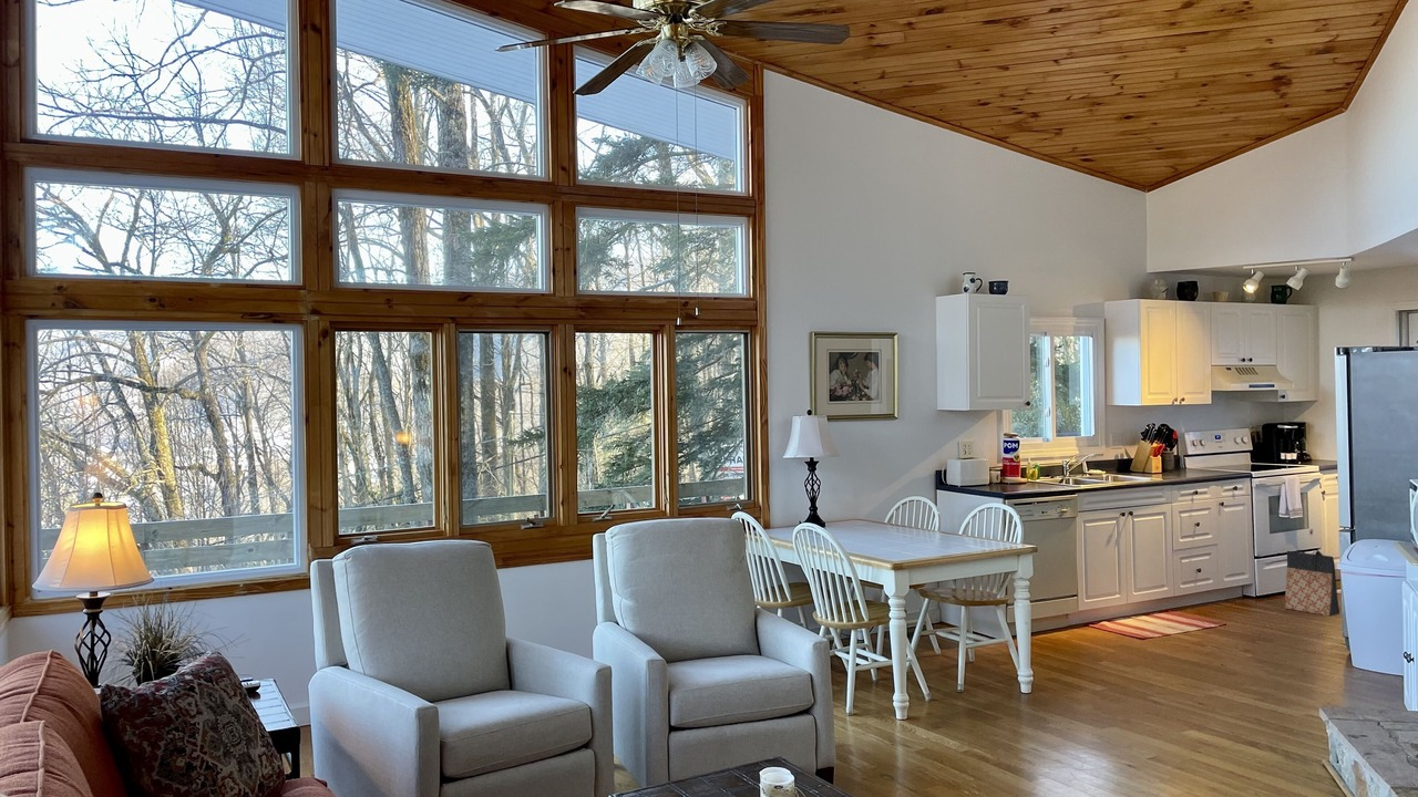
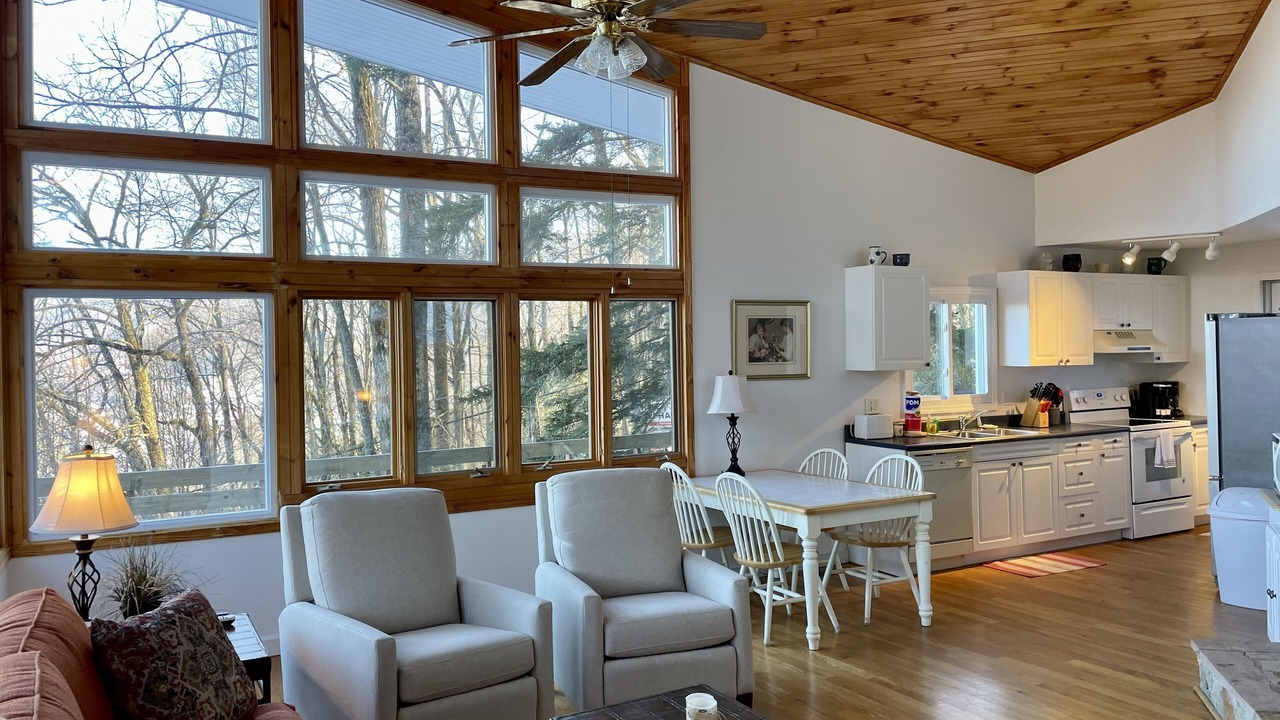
- bag [1283,549,1340,617]
